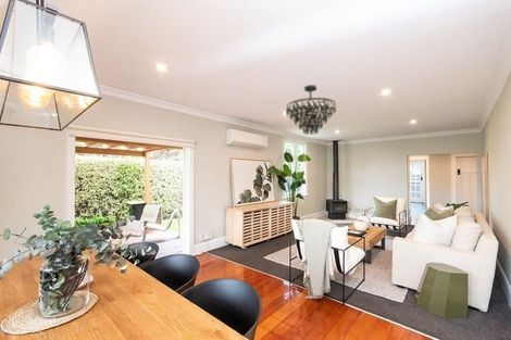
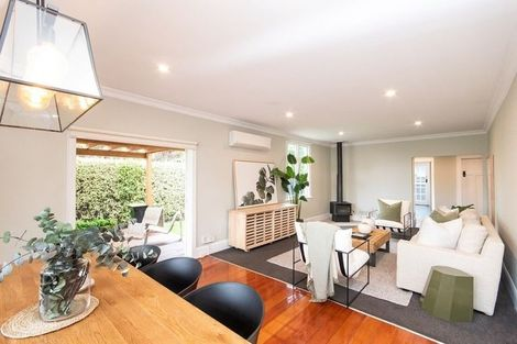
- chandelier [285,84,337,136]
